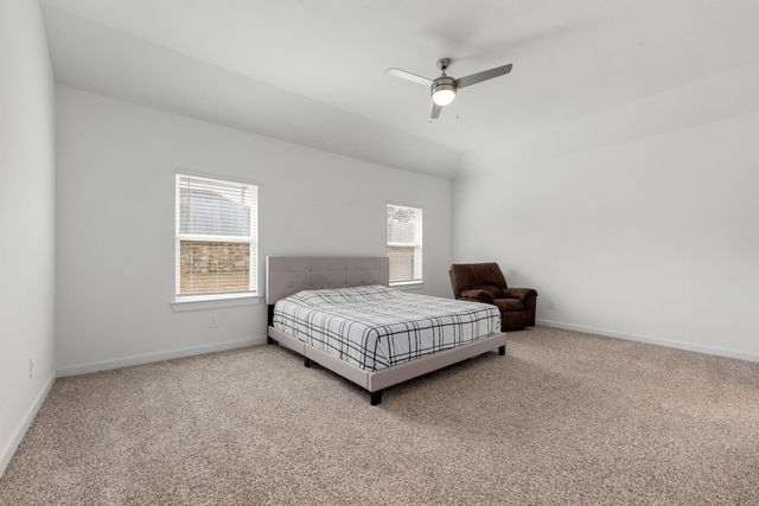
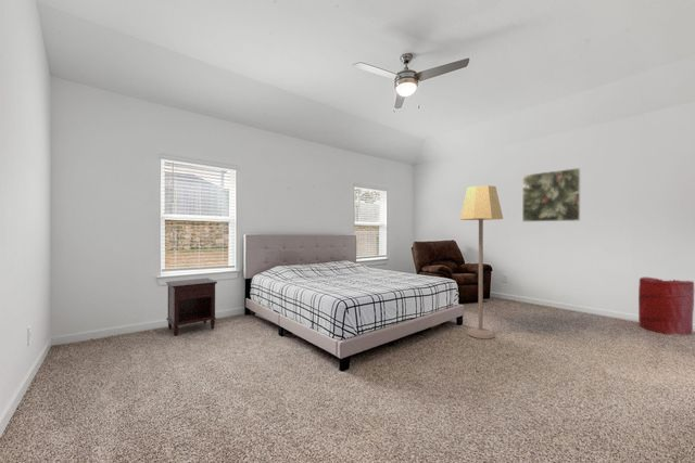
+ lamp [459,184,504,340]
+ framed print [521,167,581,223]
+ nightstand [165,278,218,337]
+ laundry hamper [637,276,695,337]
